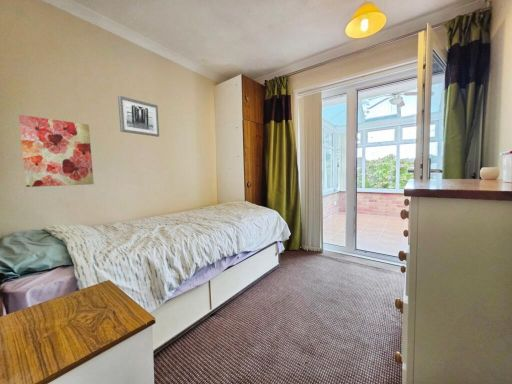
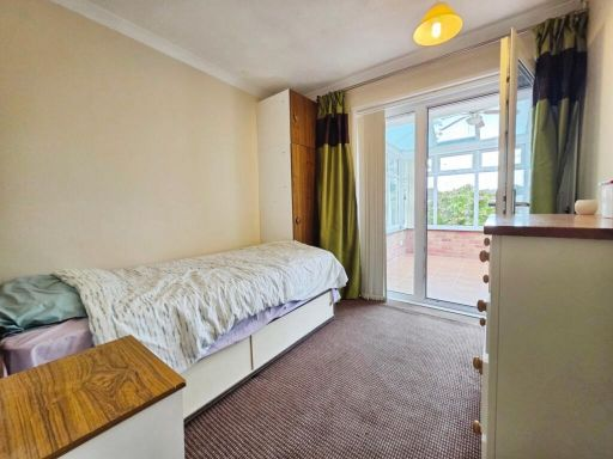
- wall art [117,95,160,138]
- wall art [18,114,95,188]
